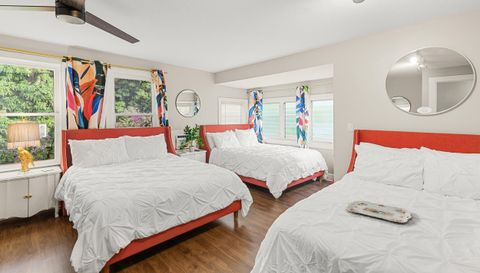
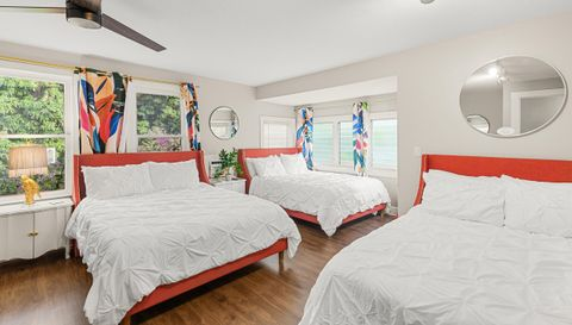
- serving tray [345,200,412,224]
